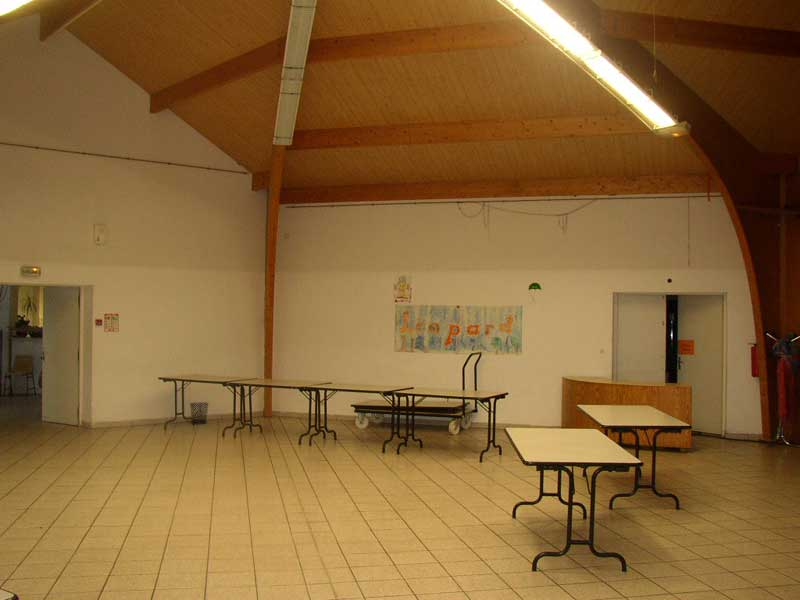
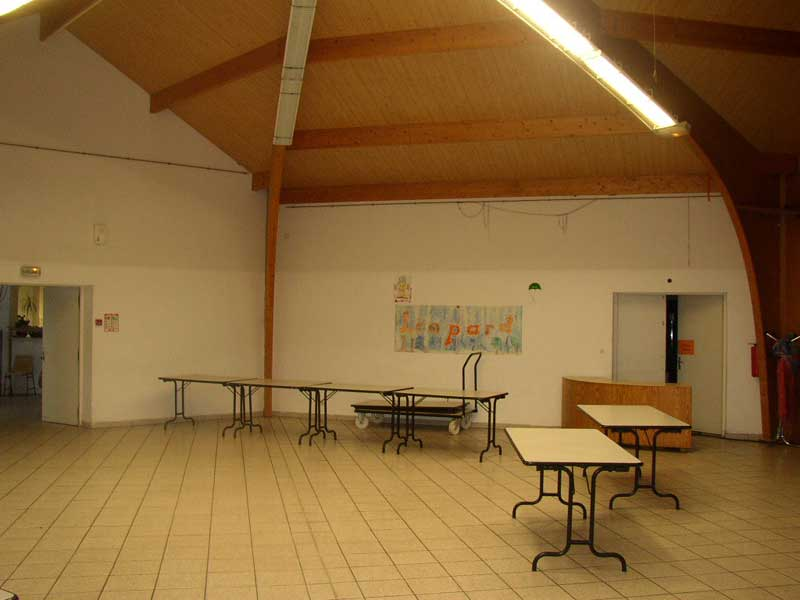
- waste bin [189,401,210,425]
